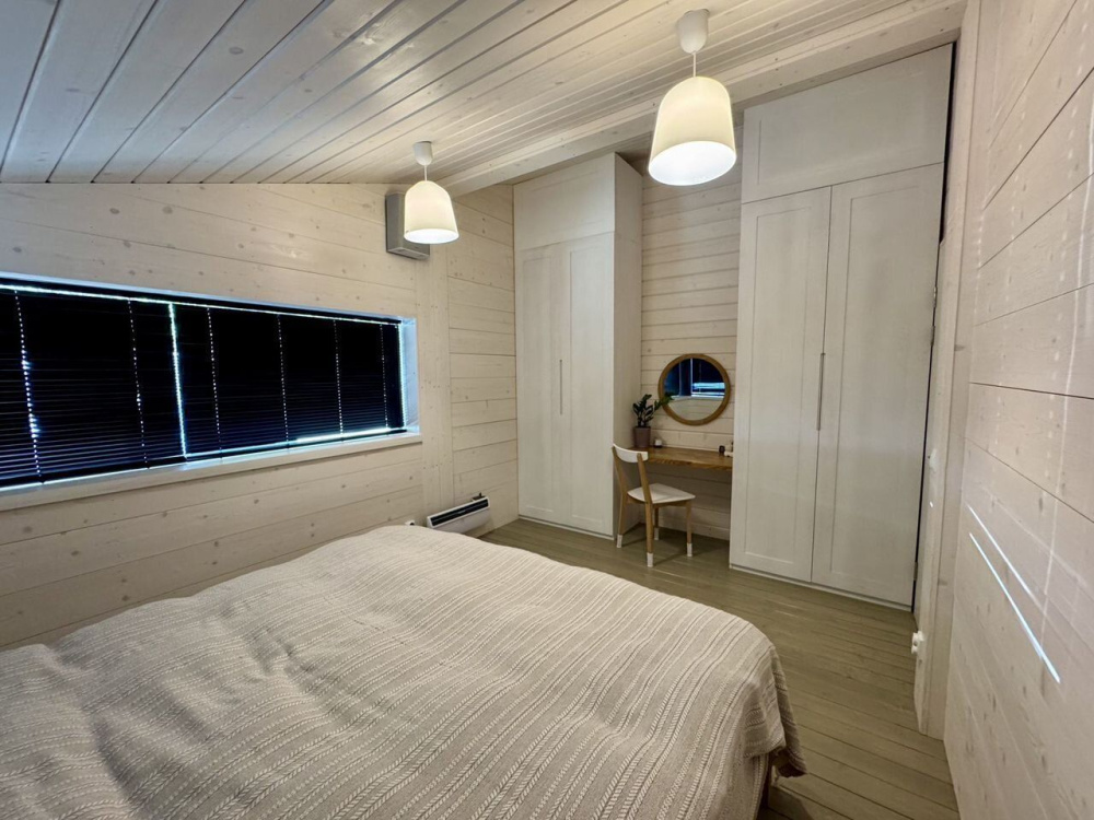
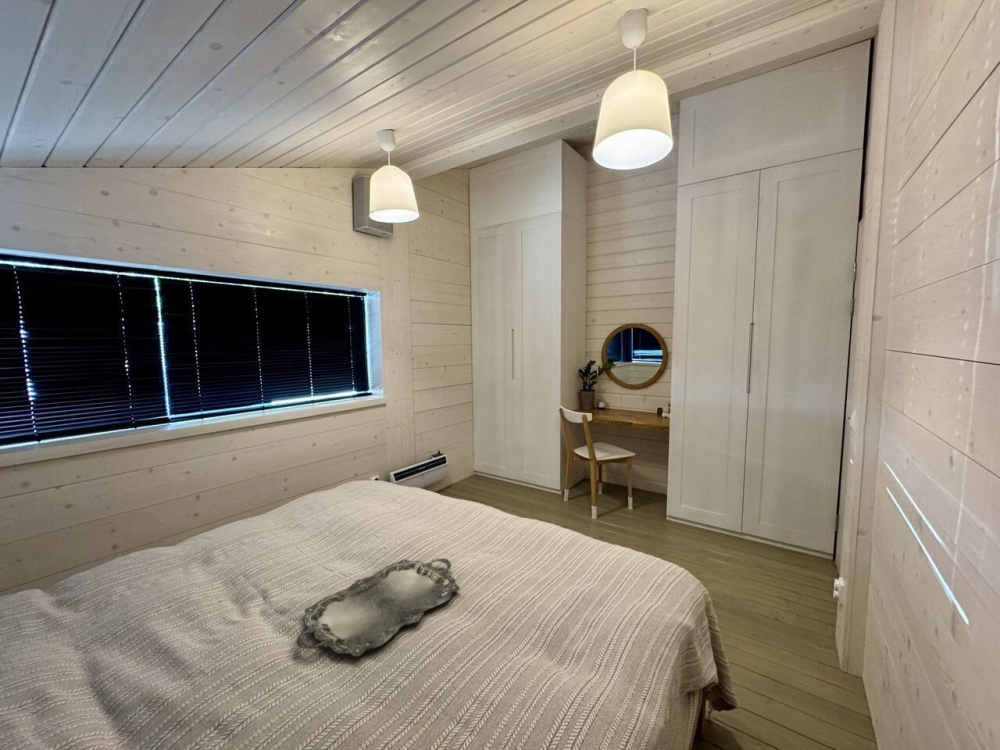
+ serving tray [295,558,461,657]
